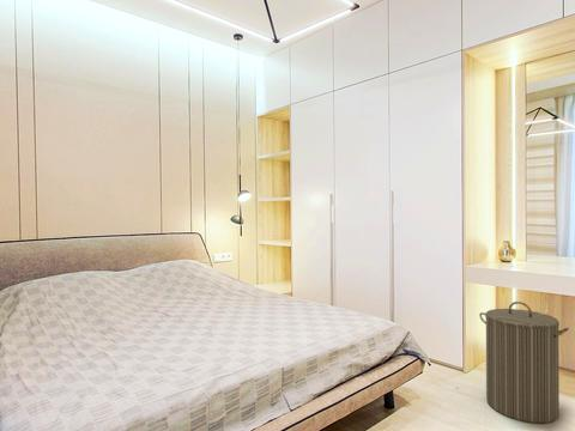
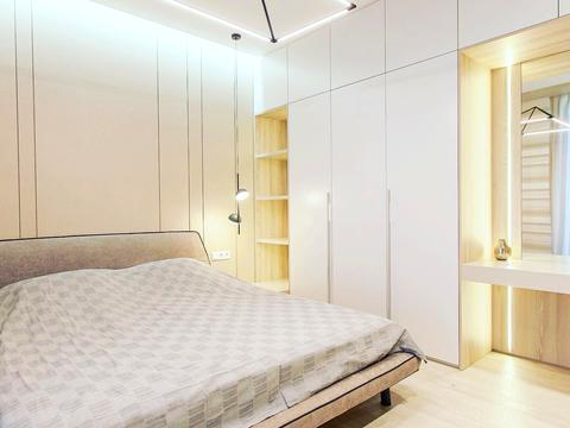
- laundry hamper [478,301,570,425]
